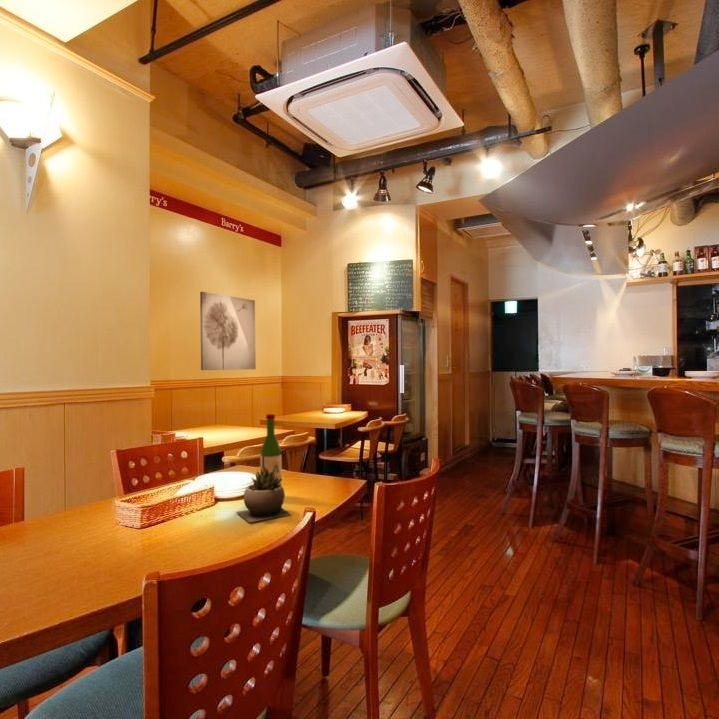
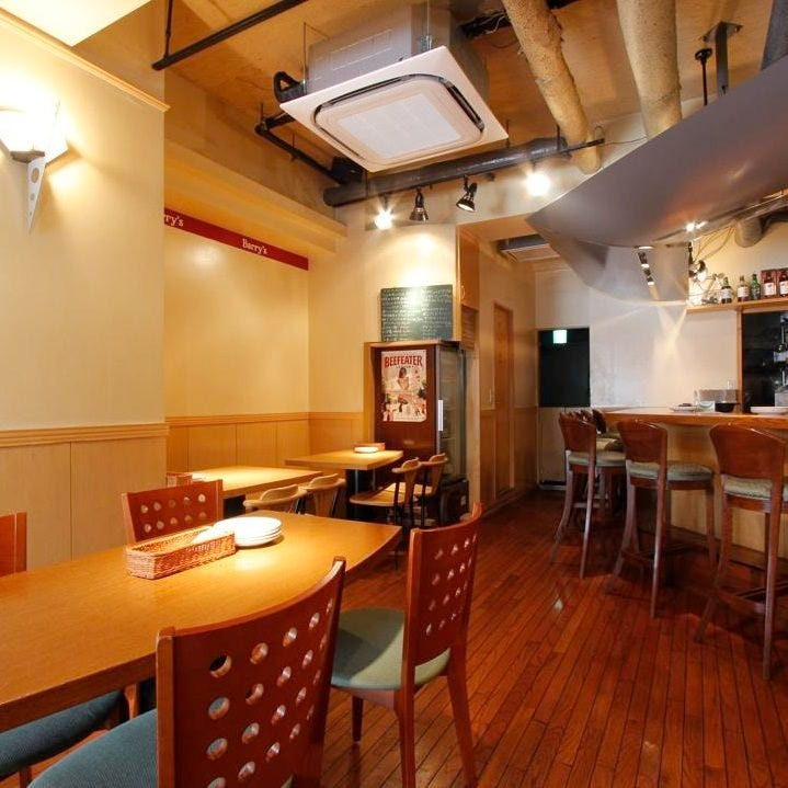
- wall art [199,291,257,371]
- succulent plant [235,467,292,523]
- wine bottle [259,413,283,485]
